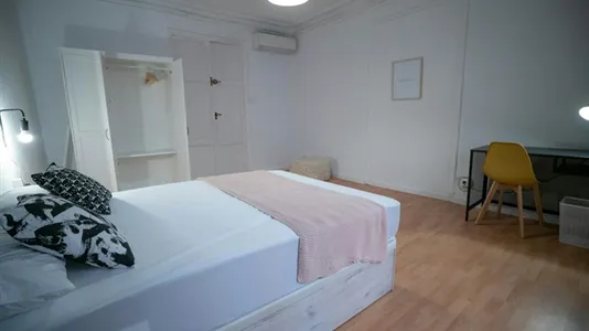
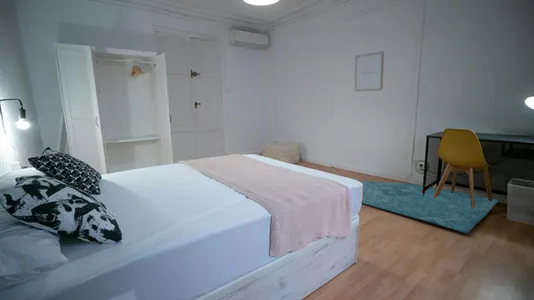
+ rug [359,180,499,234]
